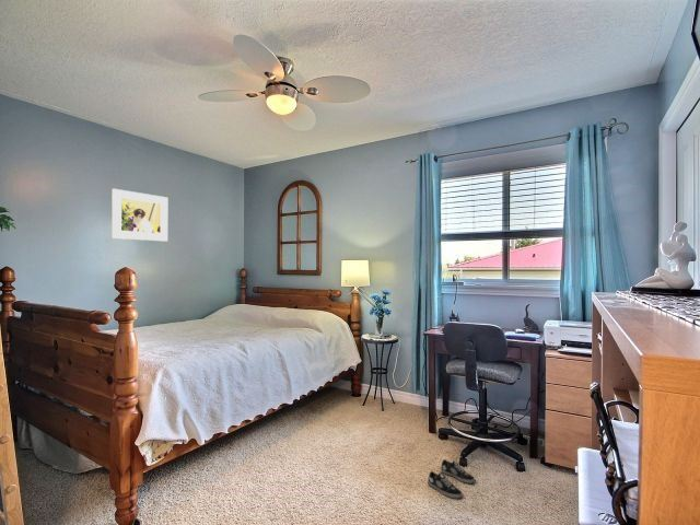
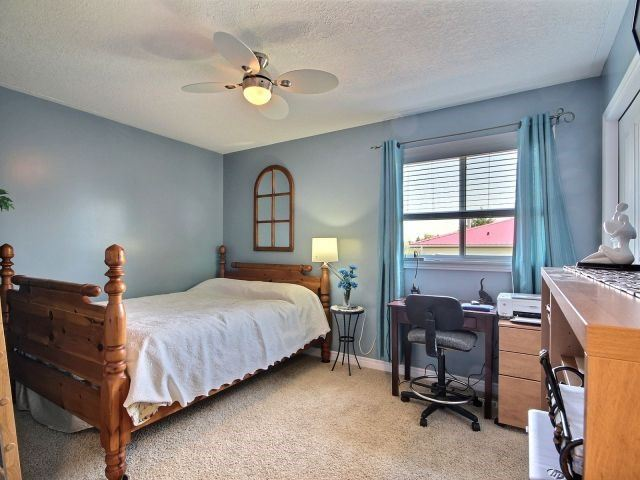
- shoe [427,458,476,500]
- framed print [110,188,170,243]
